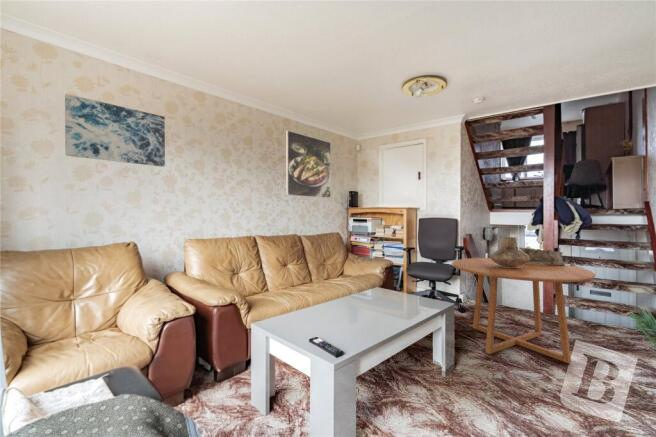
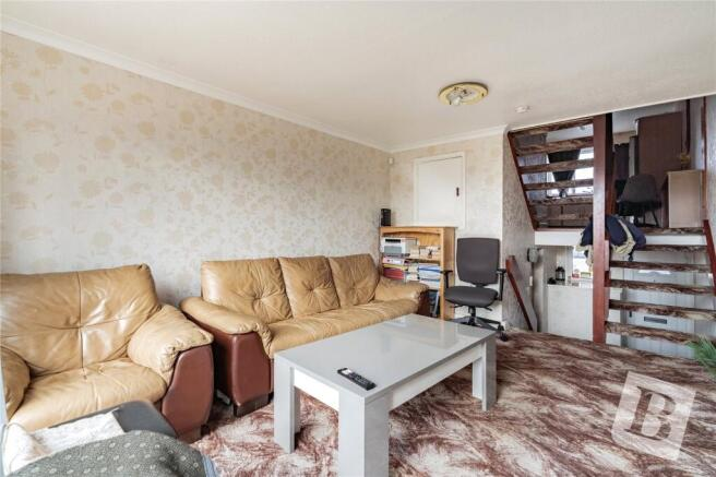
- wall art [64,93,166,168]
- vase [490,236,530,268]
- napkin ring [518,246,566,265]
- dining table [451,257,597,364]
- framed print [285,129,332,199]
